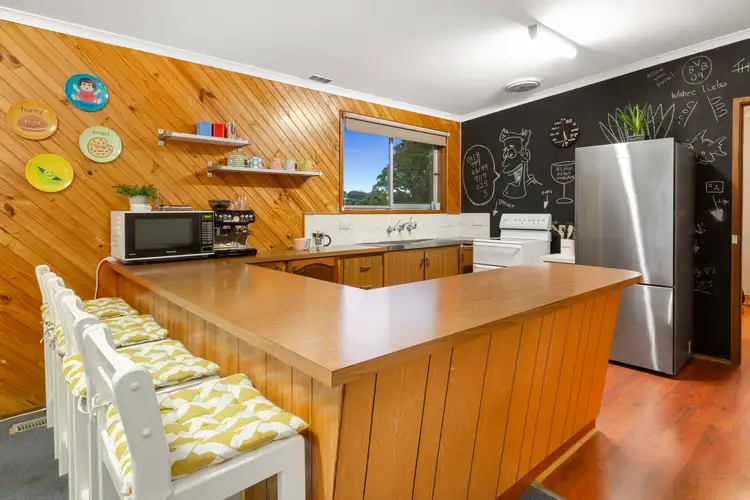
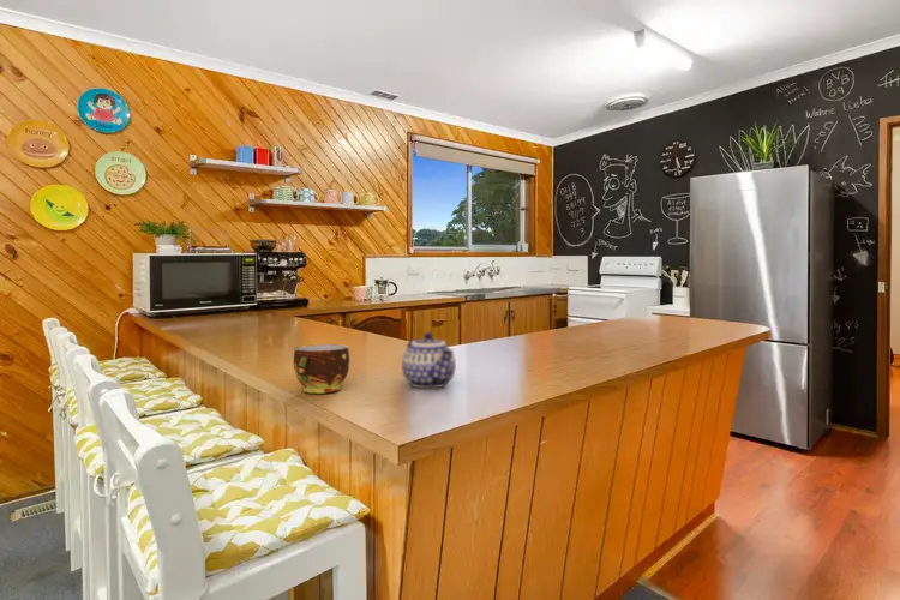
+ teapot [401,331,457,389]
+ cup [293,343,350,395]
